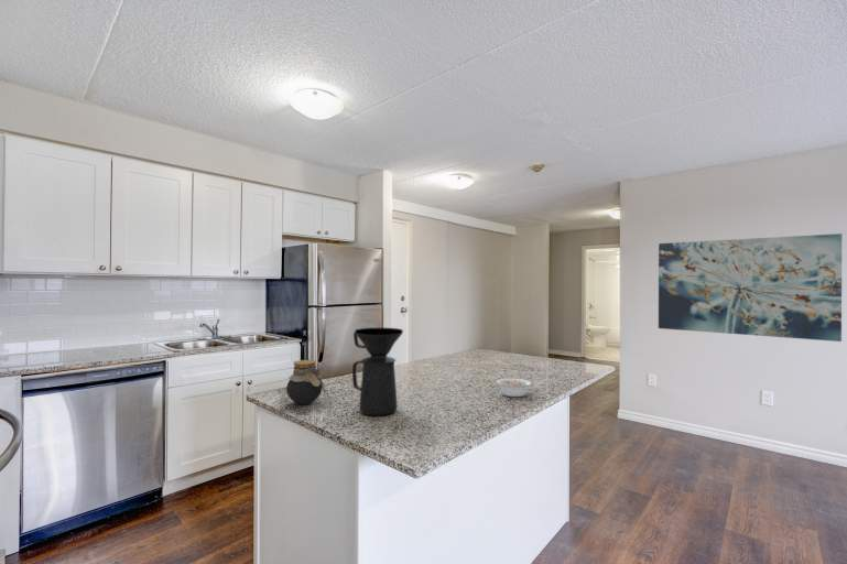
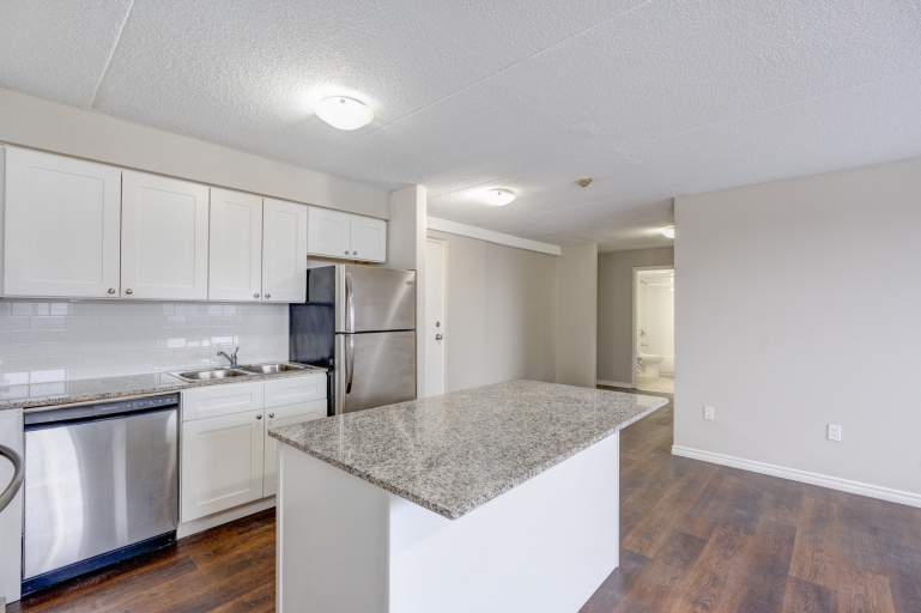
- wall art [658,232,843,343]
- jar [285,359,326,405]
- legume [496,378,537,398]
- coffee maker [351,327,404,416]
